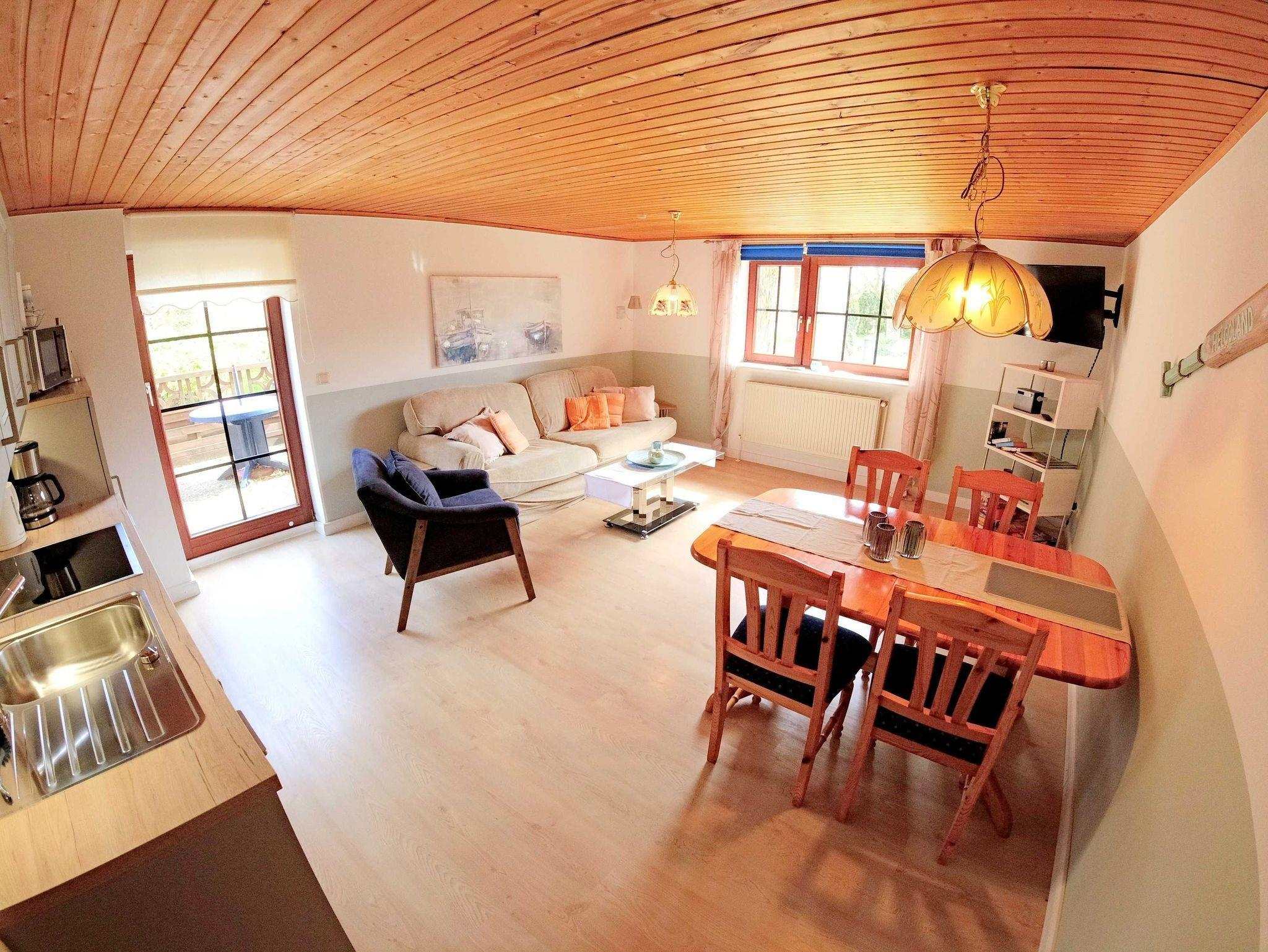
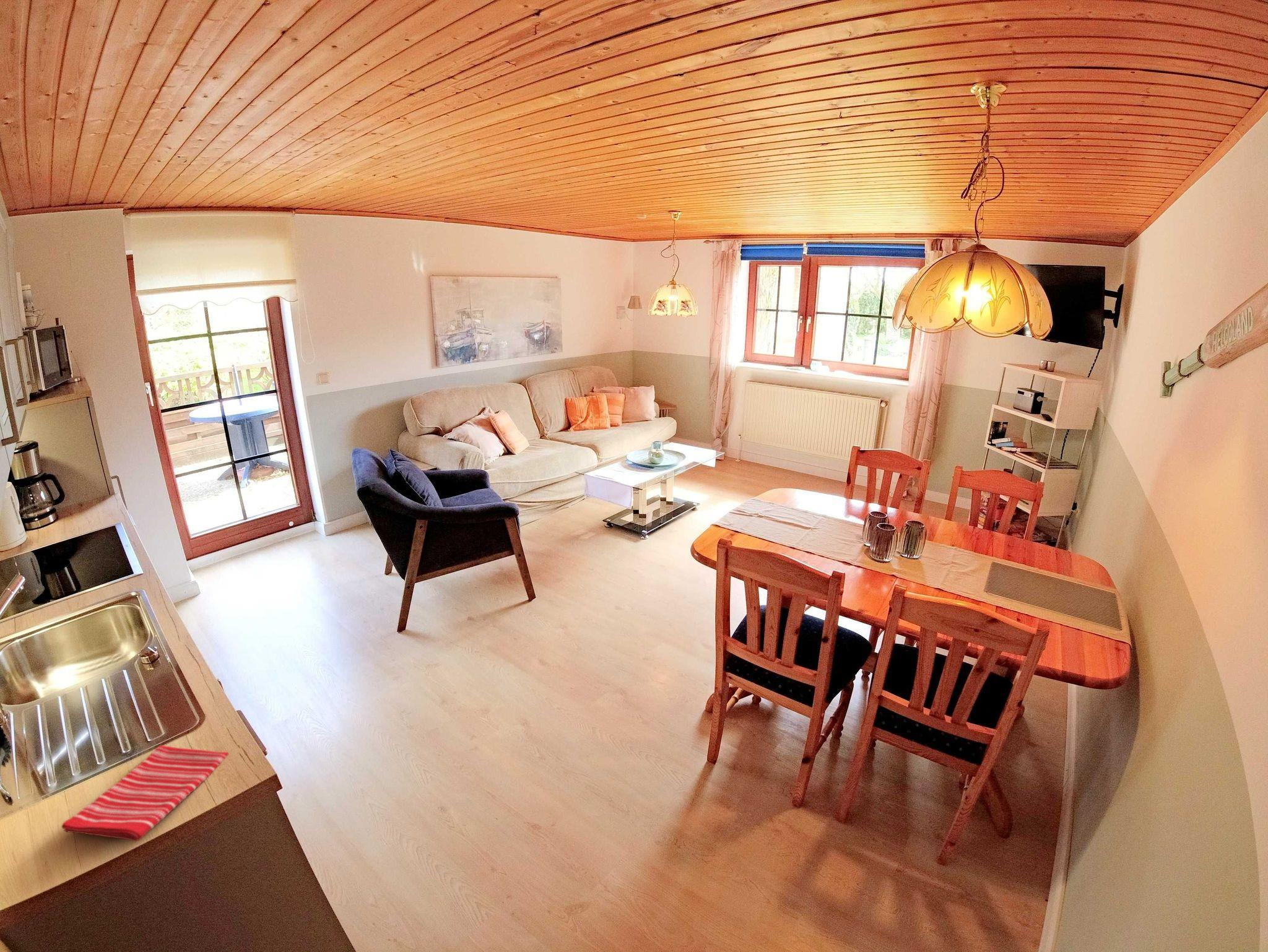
+ dish towel [61,745,229,842]
